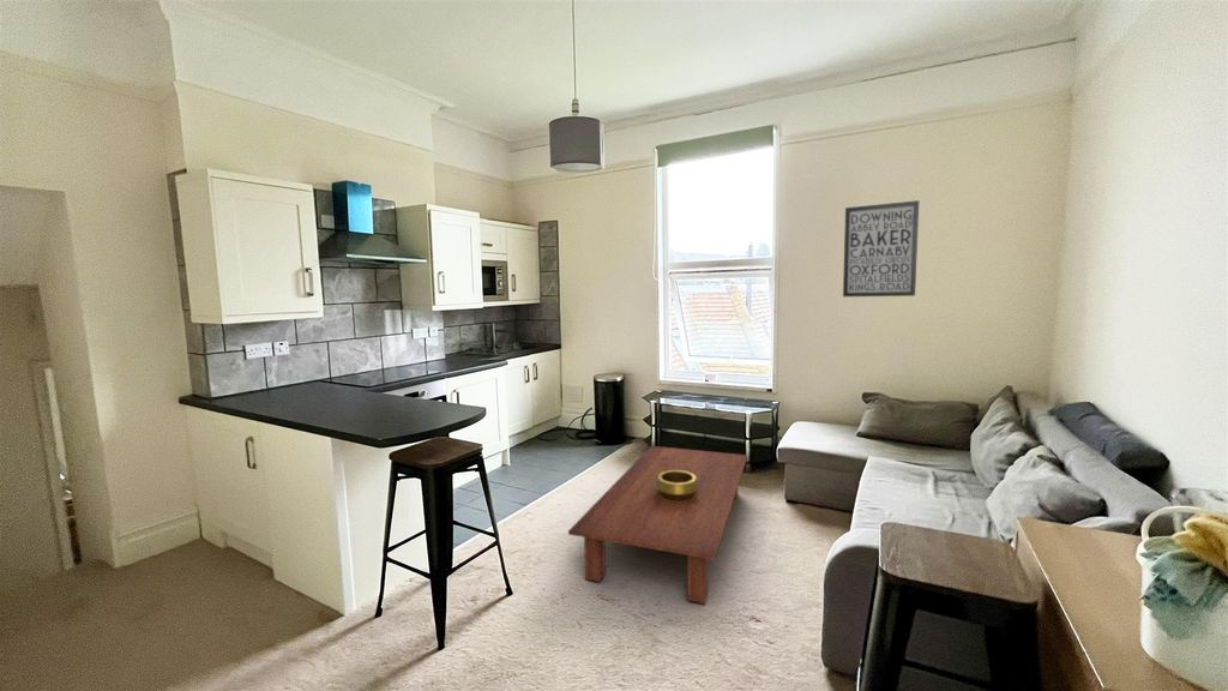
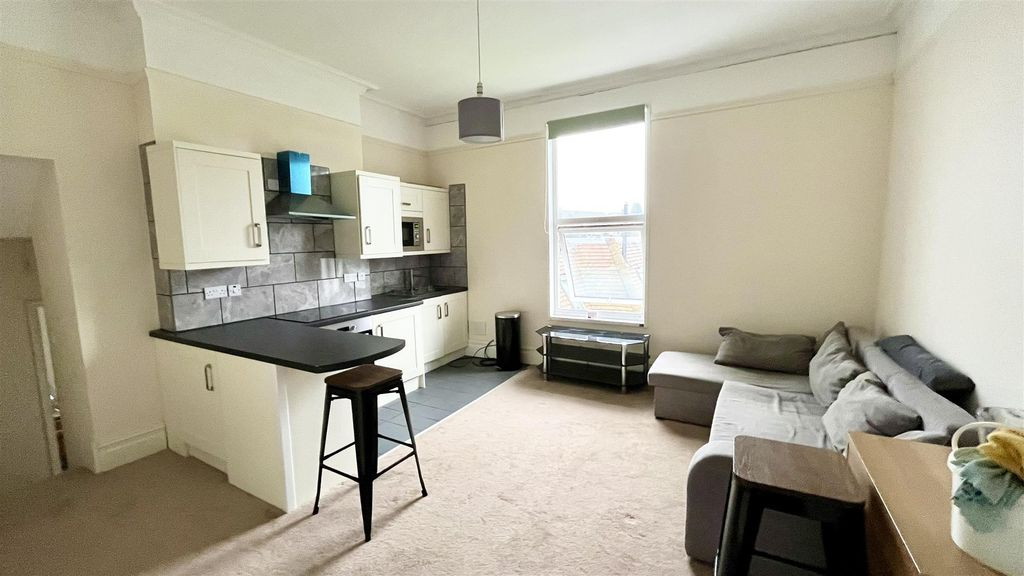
- wall art [842,199,920,298]
- coffee table [567,445,748,605]
- decorative bowl [655,470,699,503]
